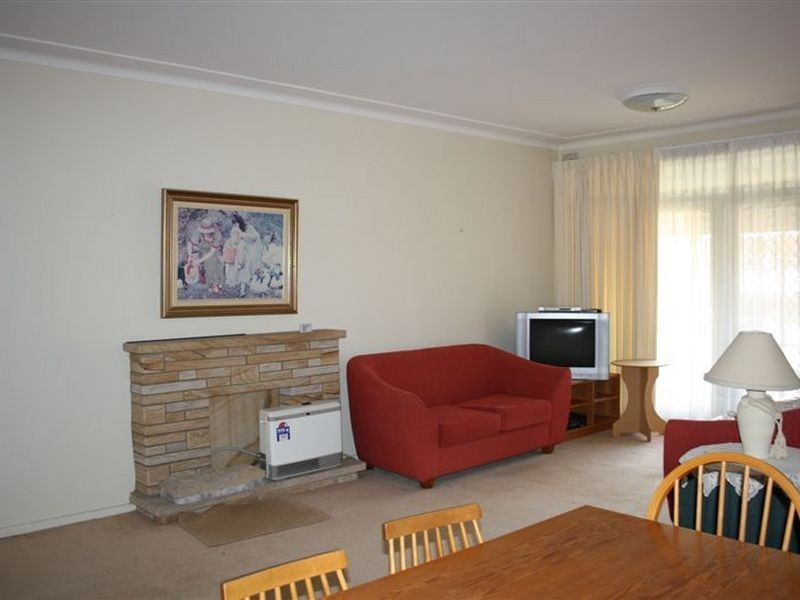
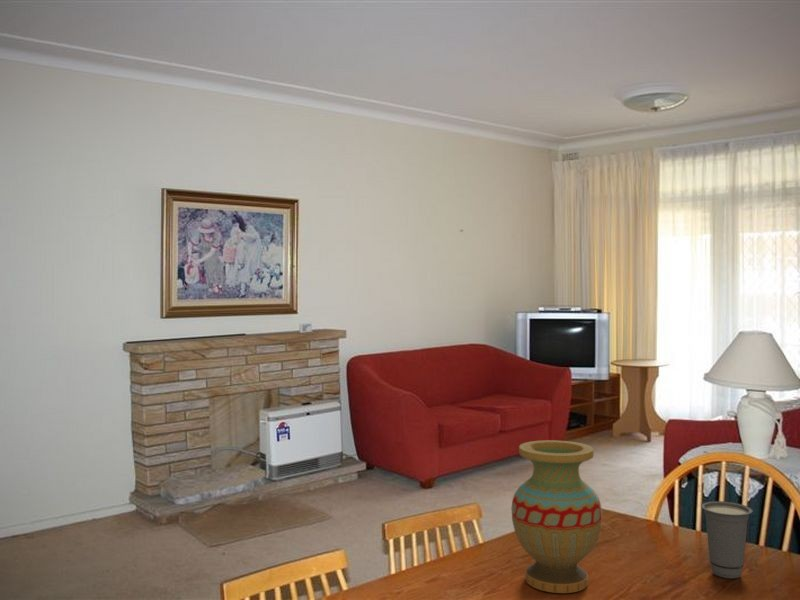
+ vase [511,439,603,594]
+ cup [700,500,754,579]
